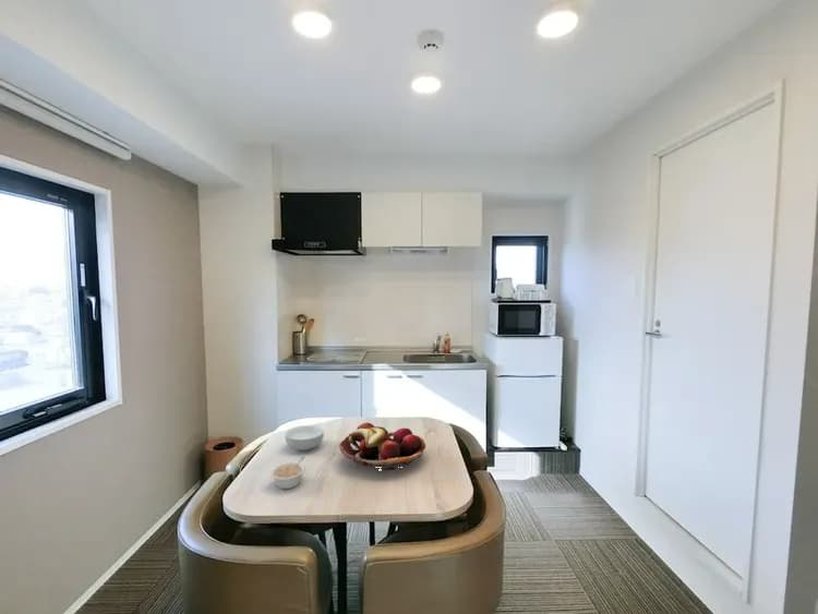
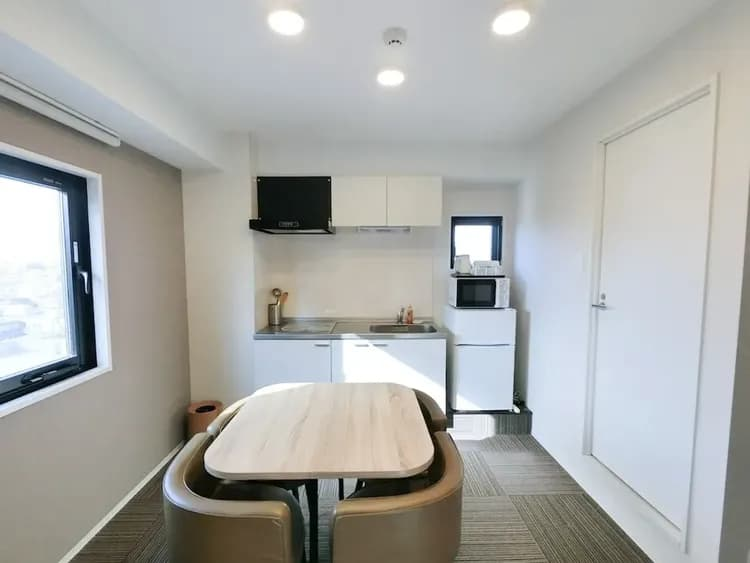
- legume [269,455,306,490]
- cereal bowl [284,424,325,452]
- fruit basket [338,422,428,471]
